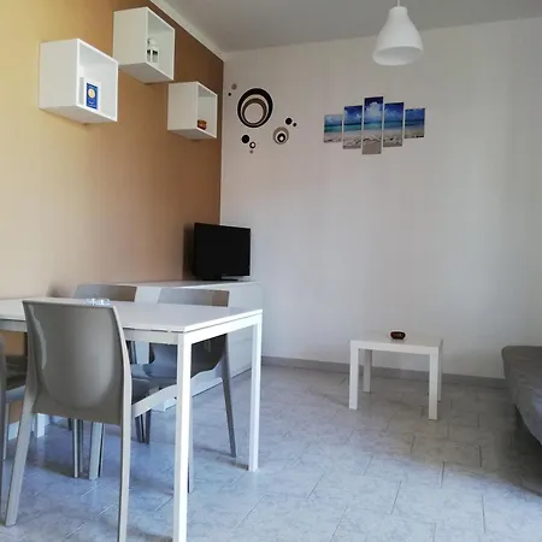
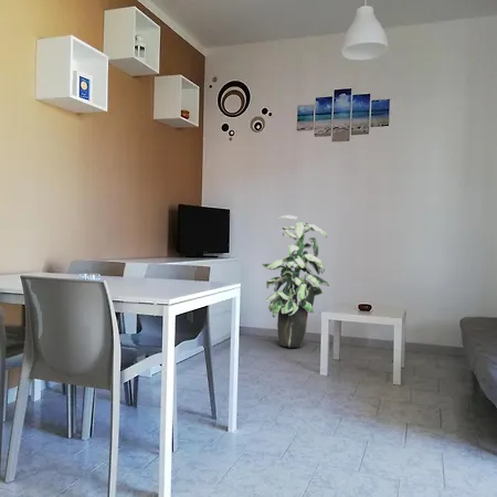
+ indoor plant [261,214,330,349]
